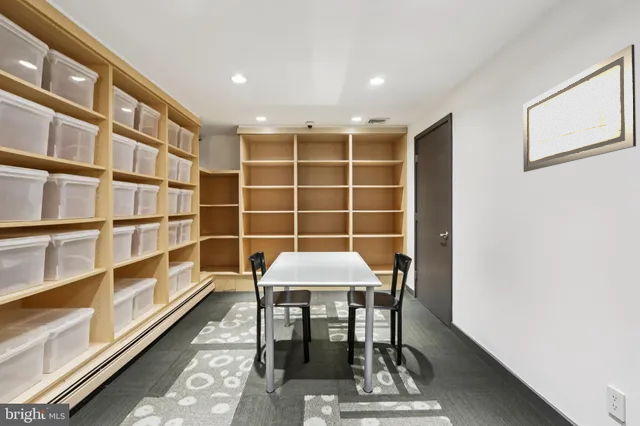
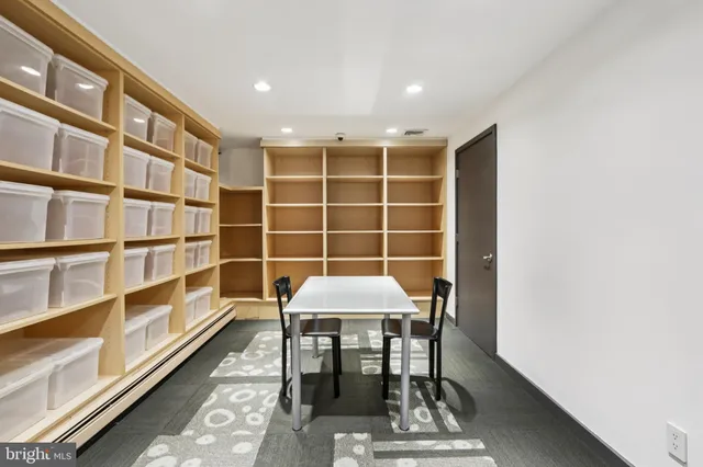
- wall art [522,43,637,173]
